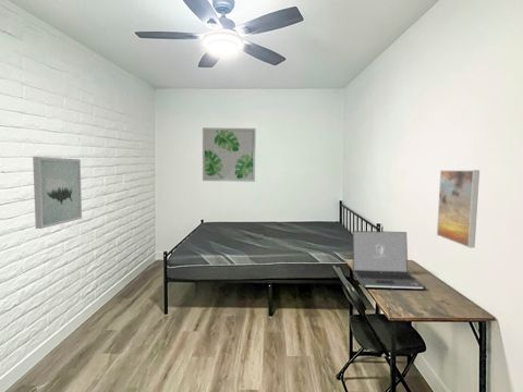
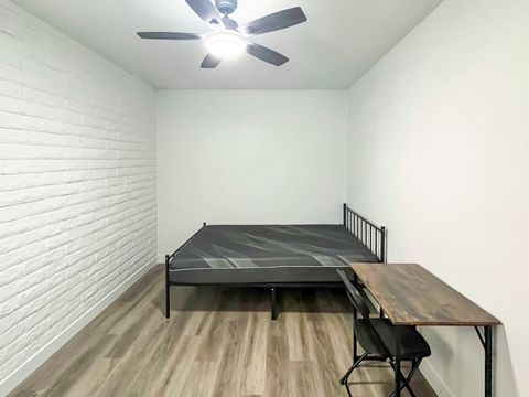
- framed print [436,169,481,248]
- laptop [351,230,427,291]
- wall art [32,156,83,230]
- wall art [202,126,257,183]
